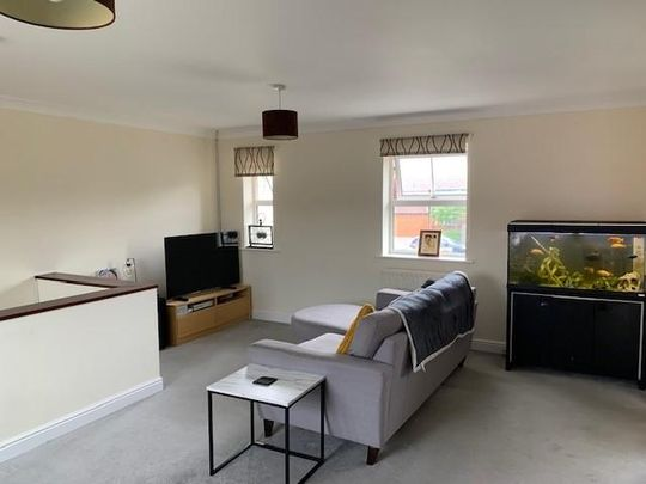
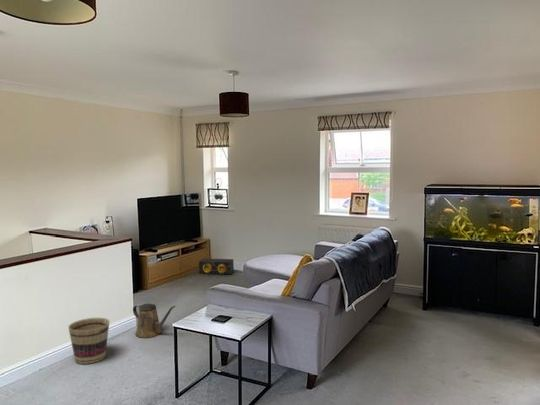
+ watering can [132,303,176,339]
+ basket [67,317,110,365]
+ speaker [198,257,235,276]
